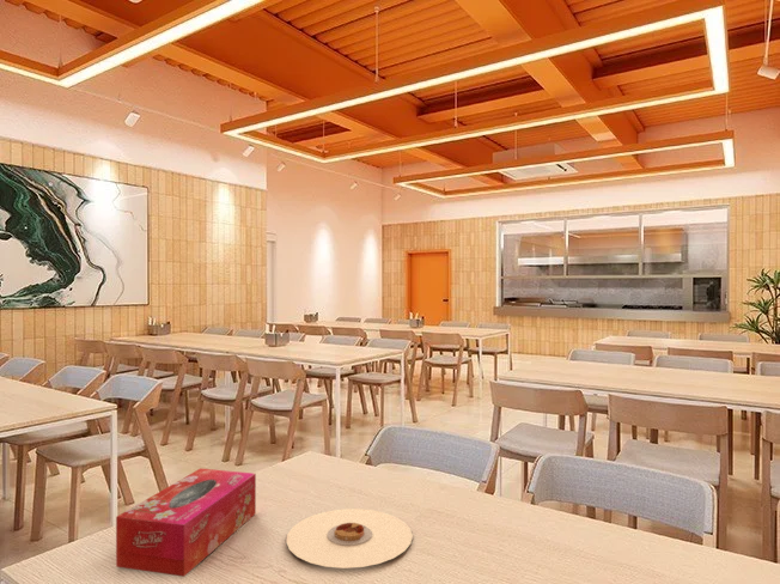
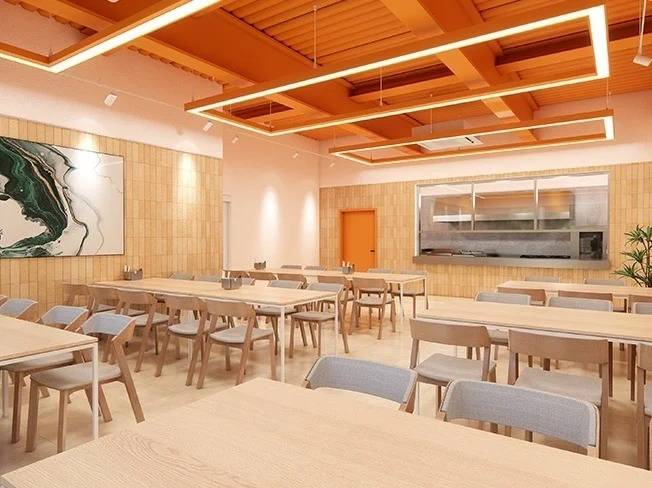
- tissue box [115,467,257,578]
- plate [285,507,414,570]
